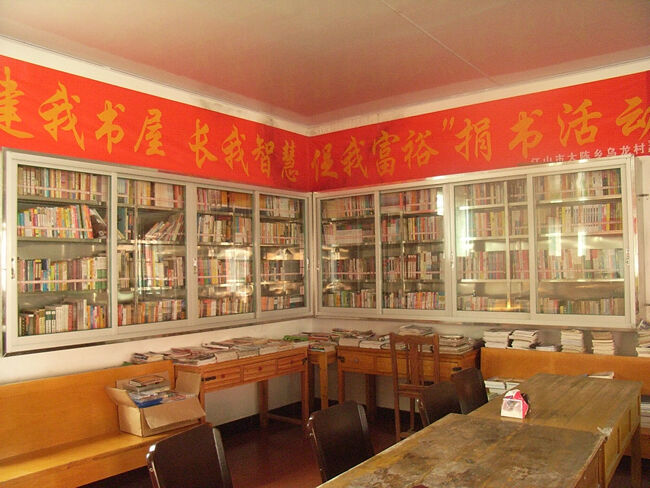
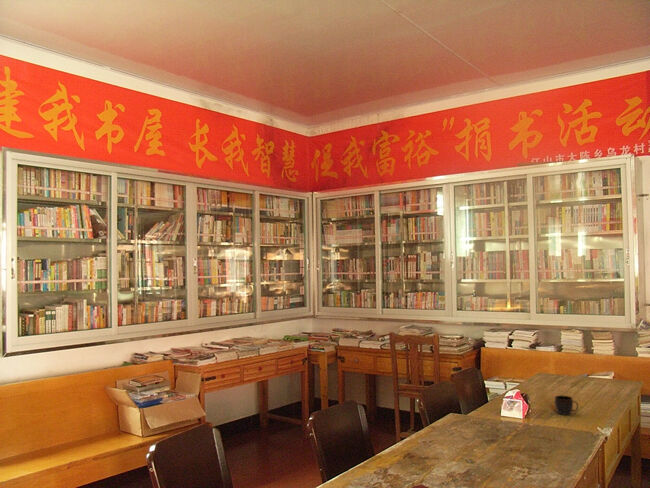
+ mug [554,394,579,416]
